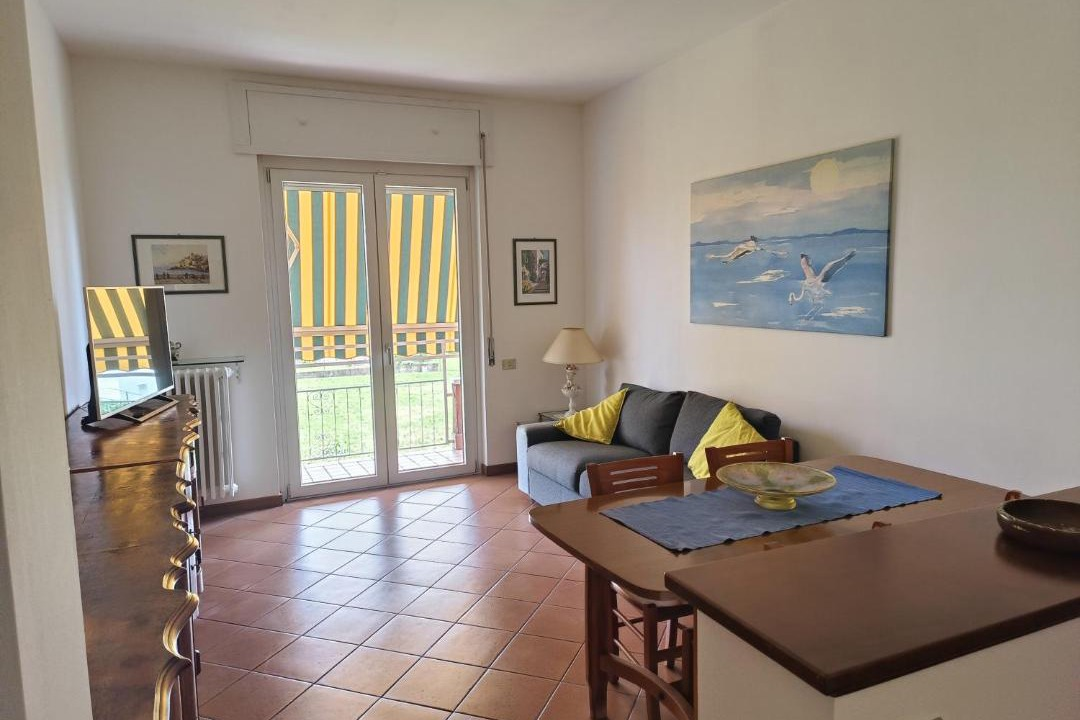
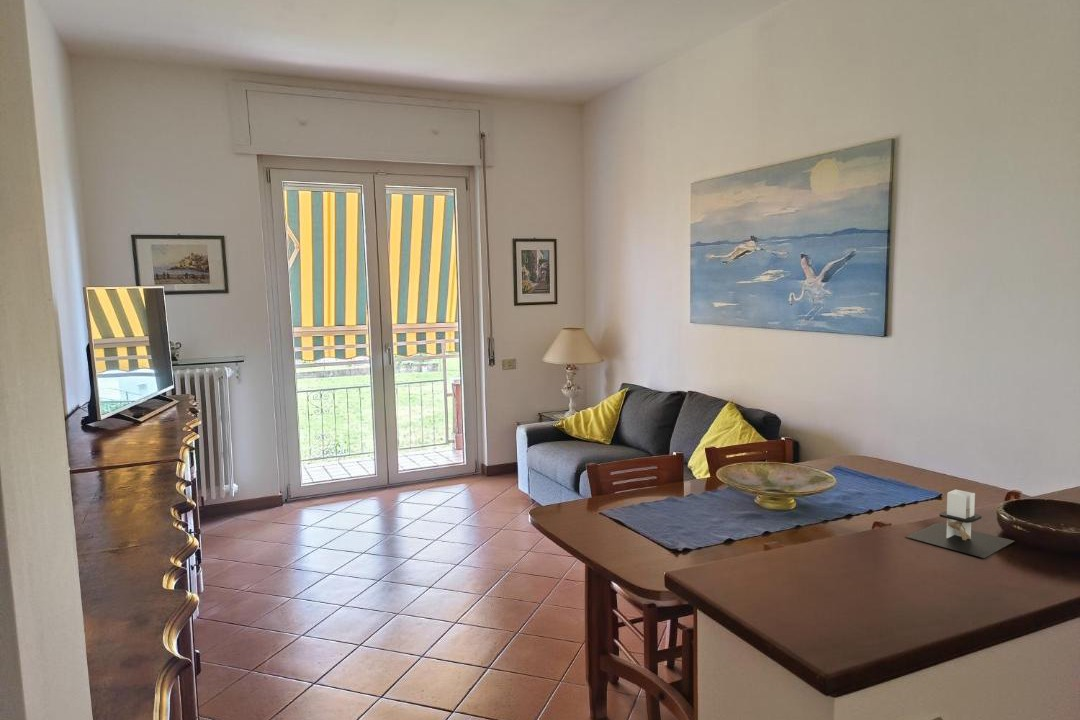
+ architectural model [905,489,1015,559]
